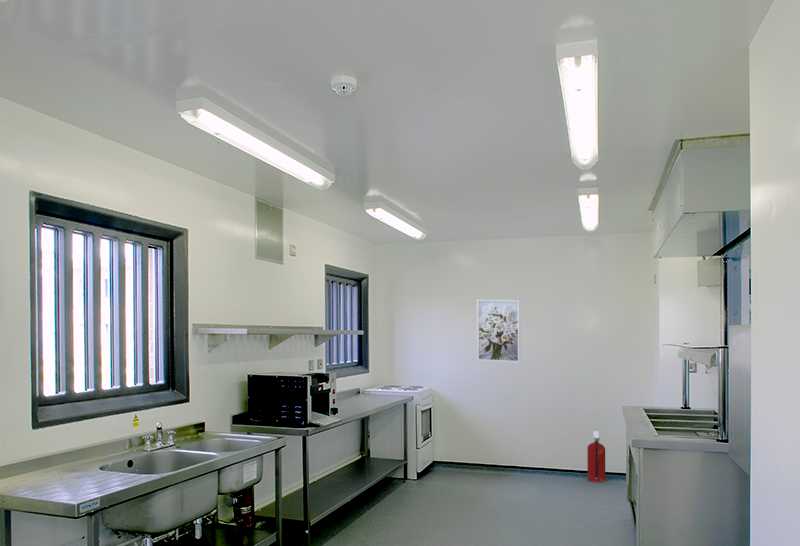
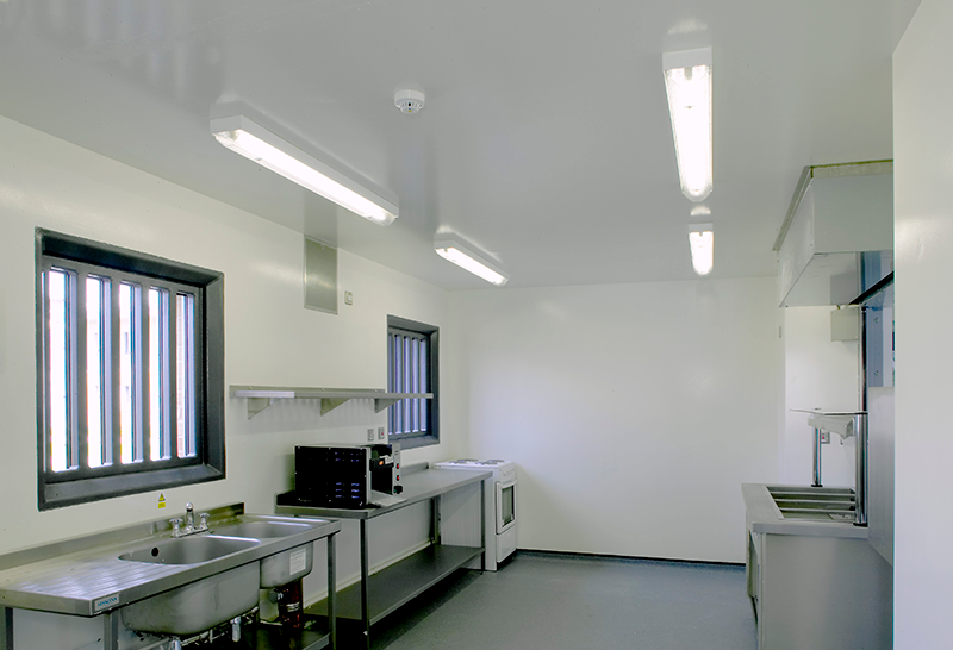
- fire extinguisher [586,430,606,484]
- wall art [476,298,521,364]
